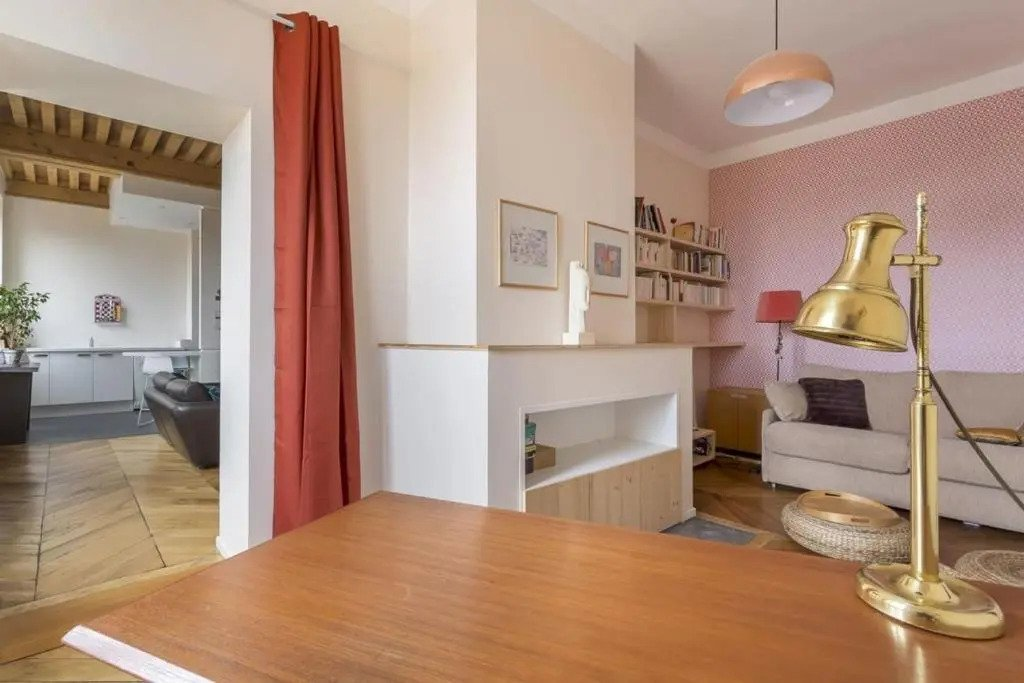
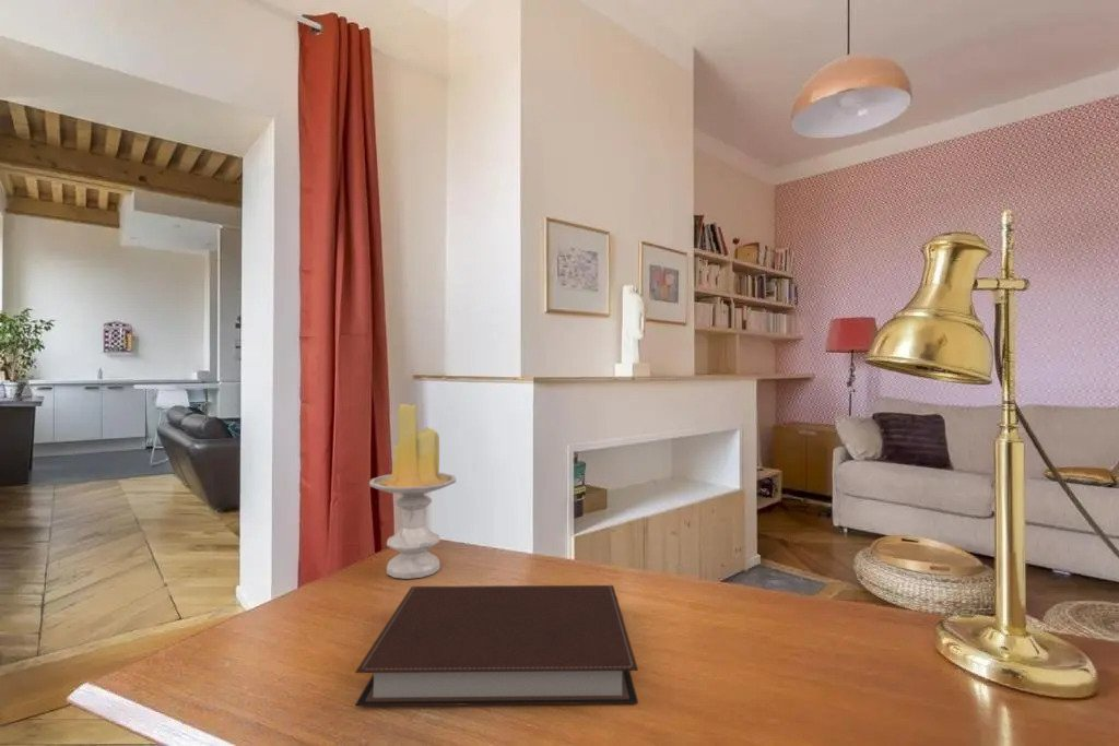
+ notebook [354,584,639,707]
+ candle [368,402,457,580]
